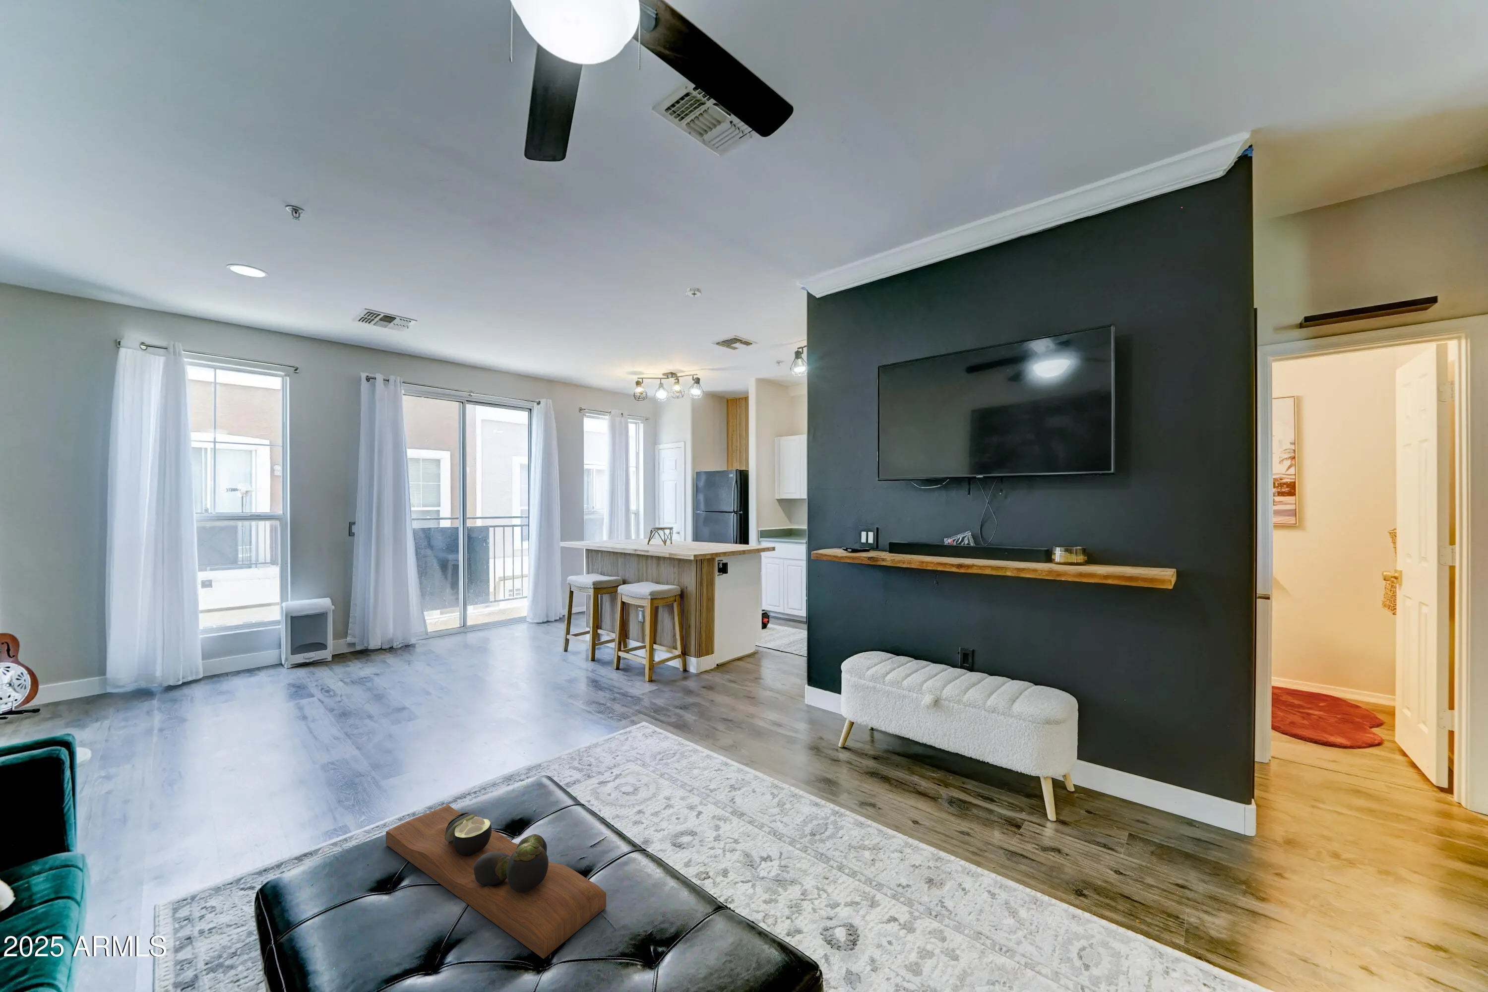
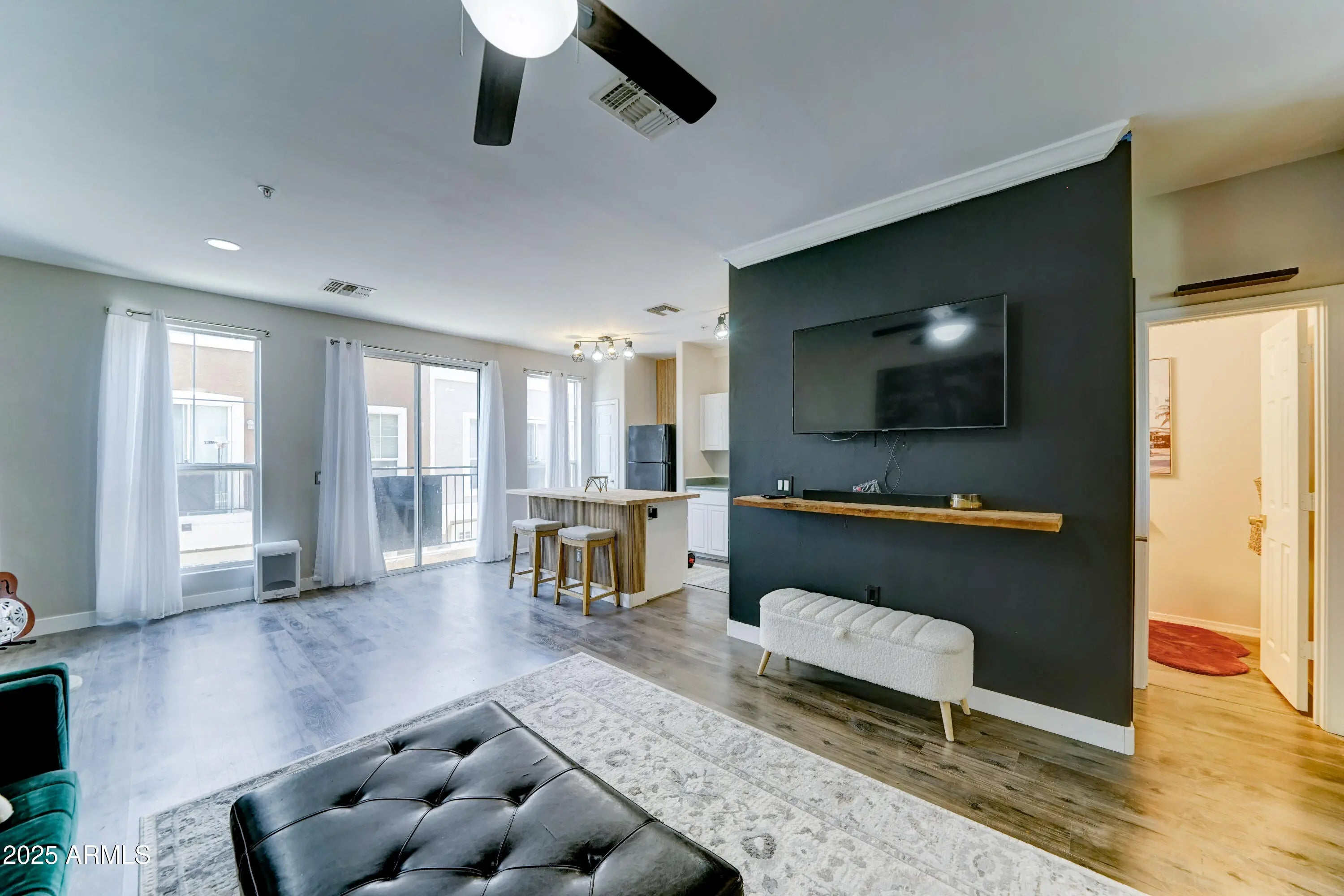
- decorative tray [385,804,607,959]
- smoke detector [684,287,703,298]
